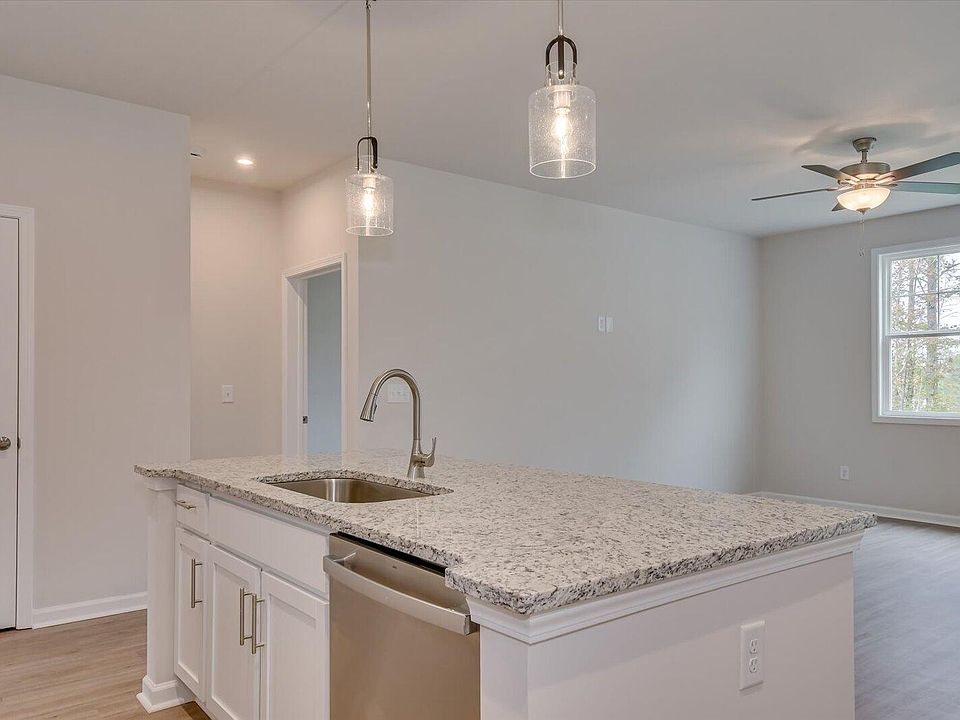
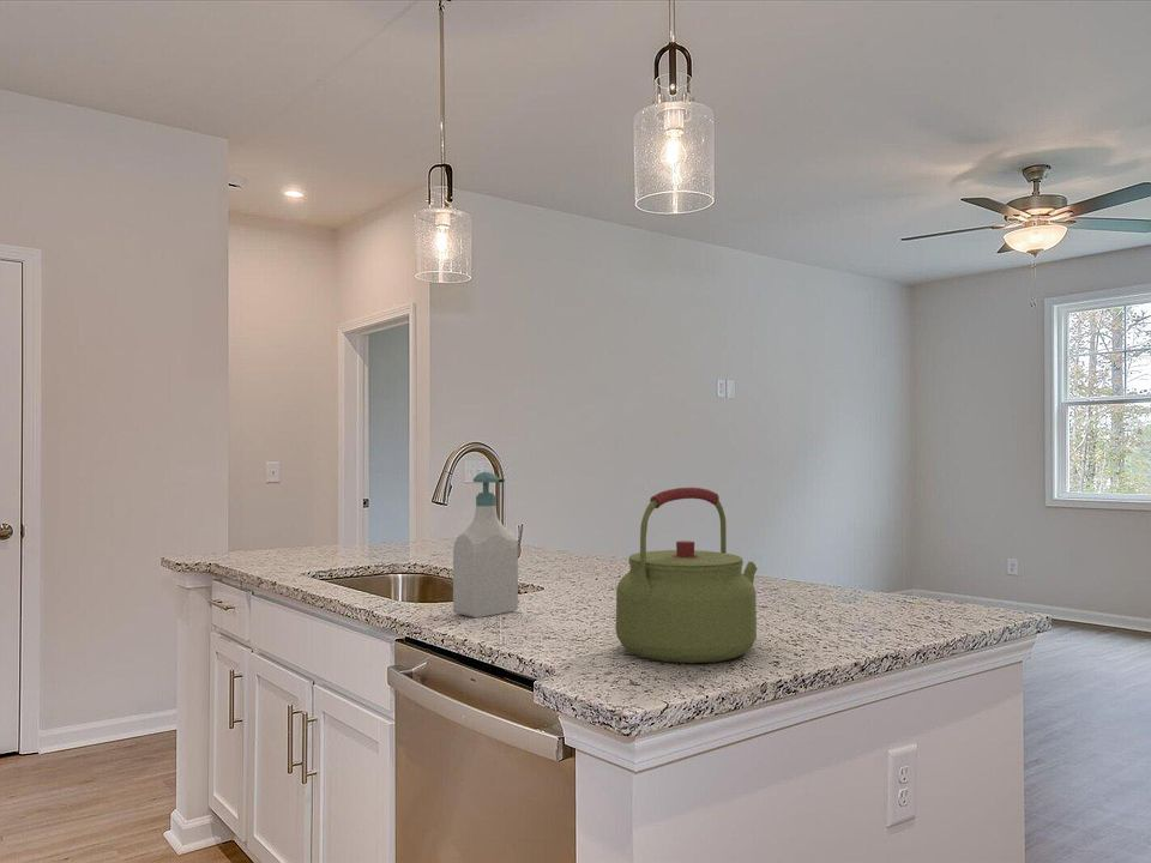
+ soap bottle [452,471,519,618]
+ kettle [615,487,759,664]
